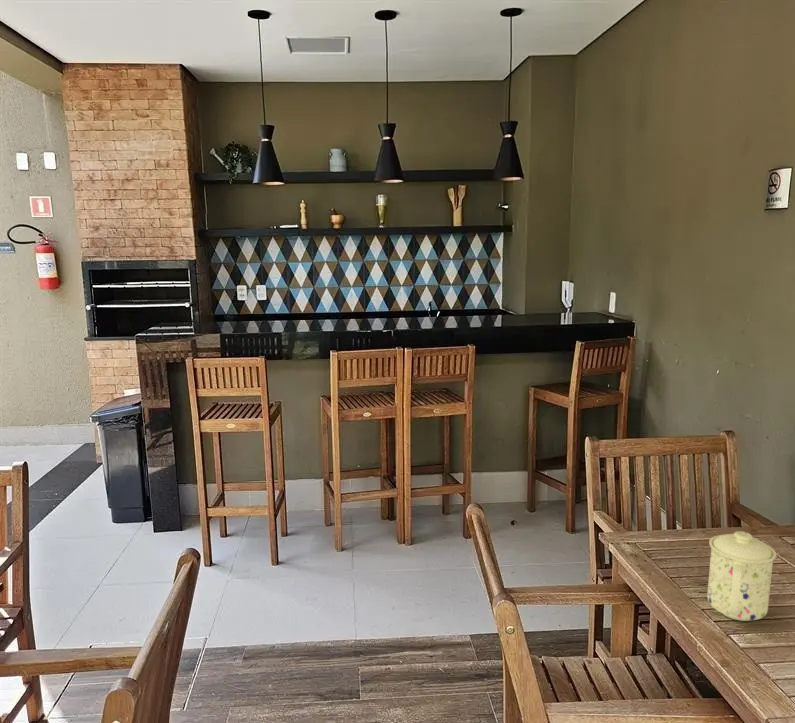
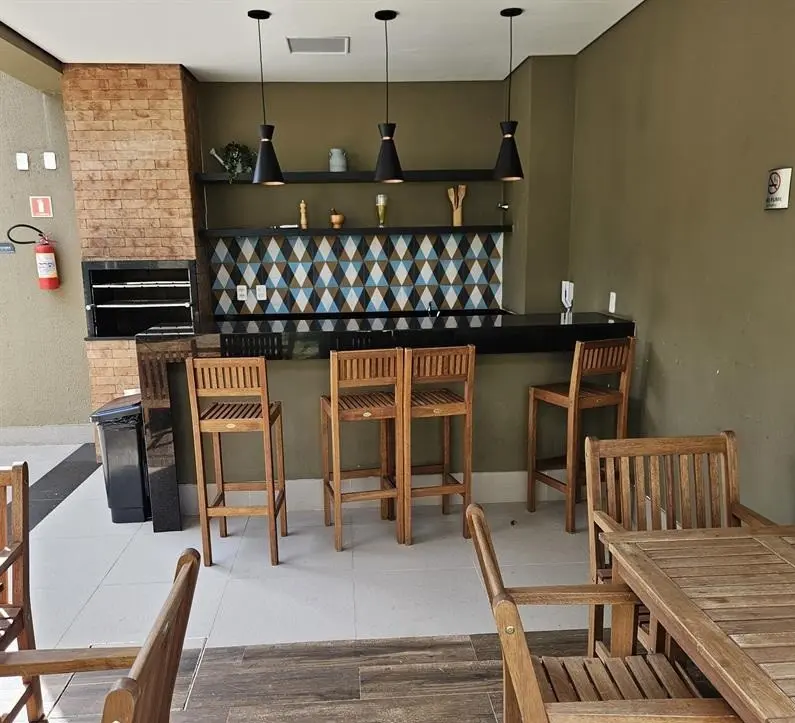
- mug [706,530,777,622]
